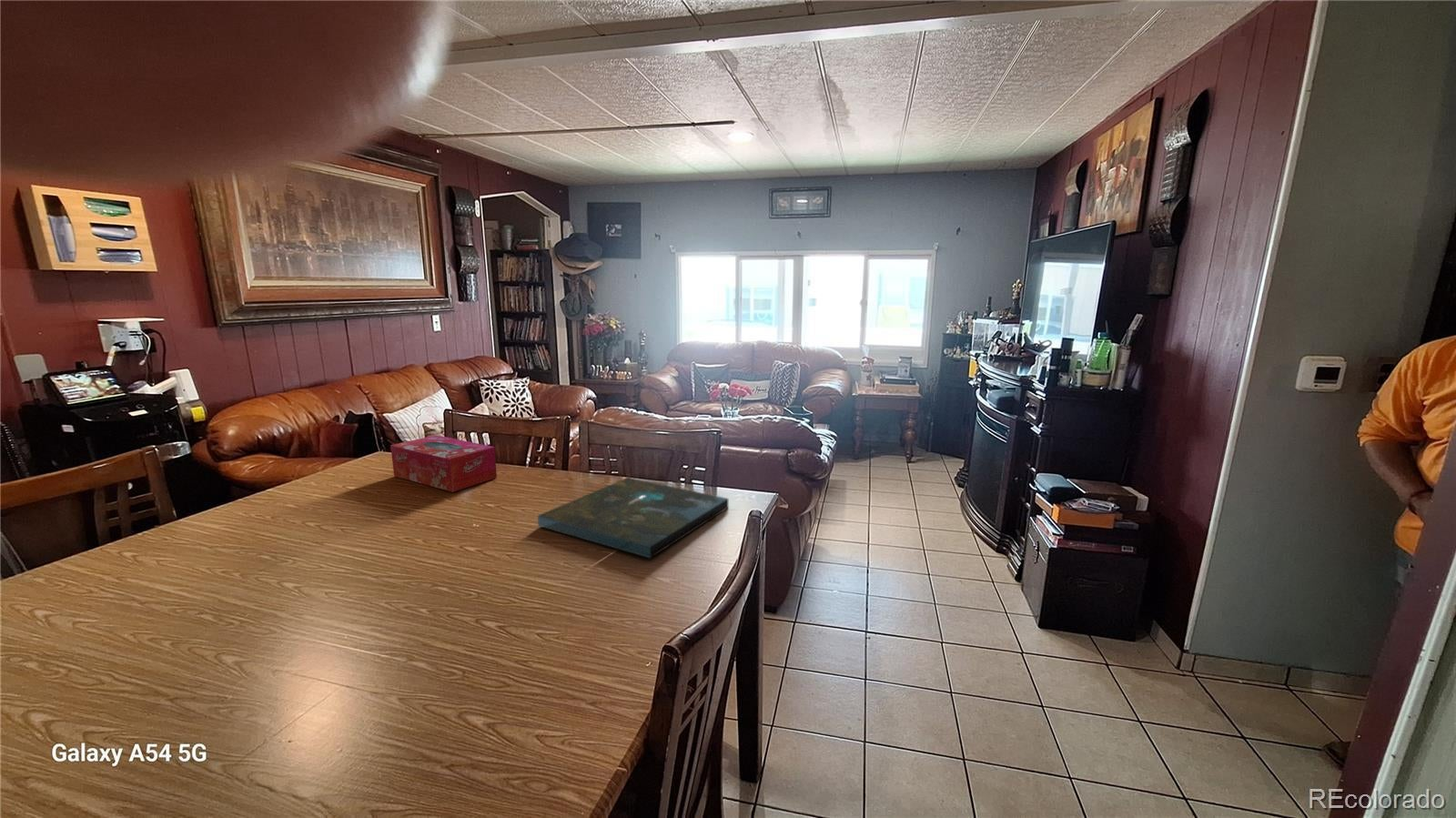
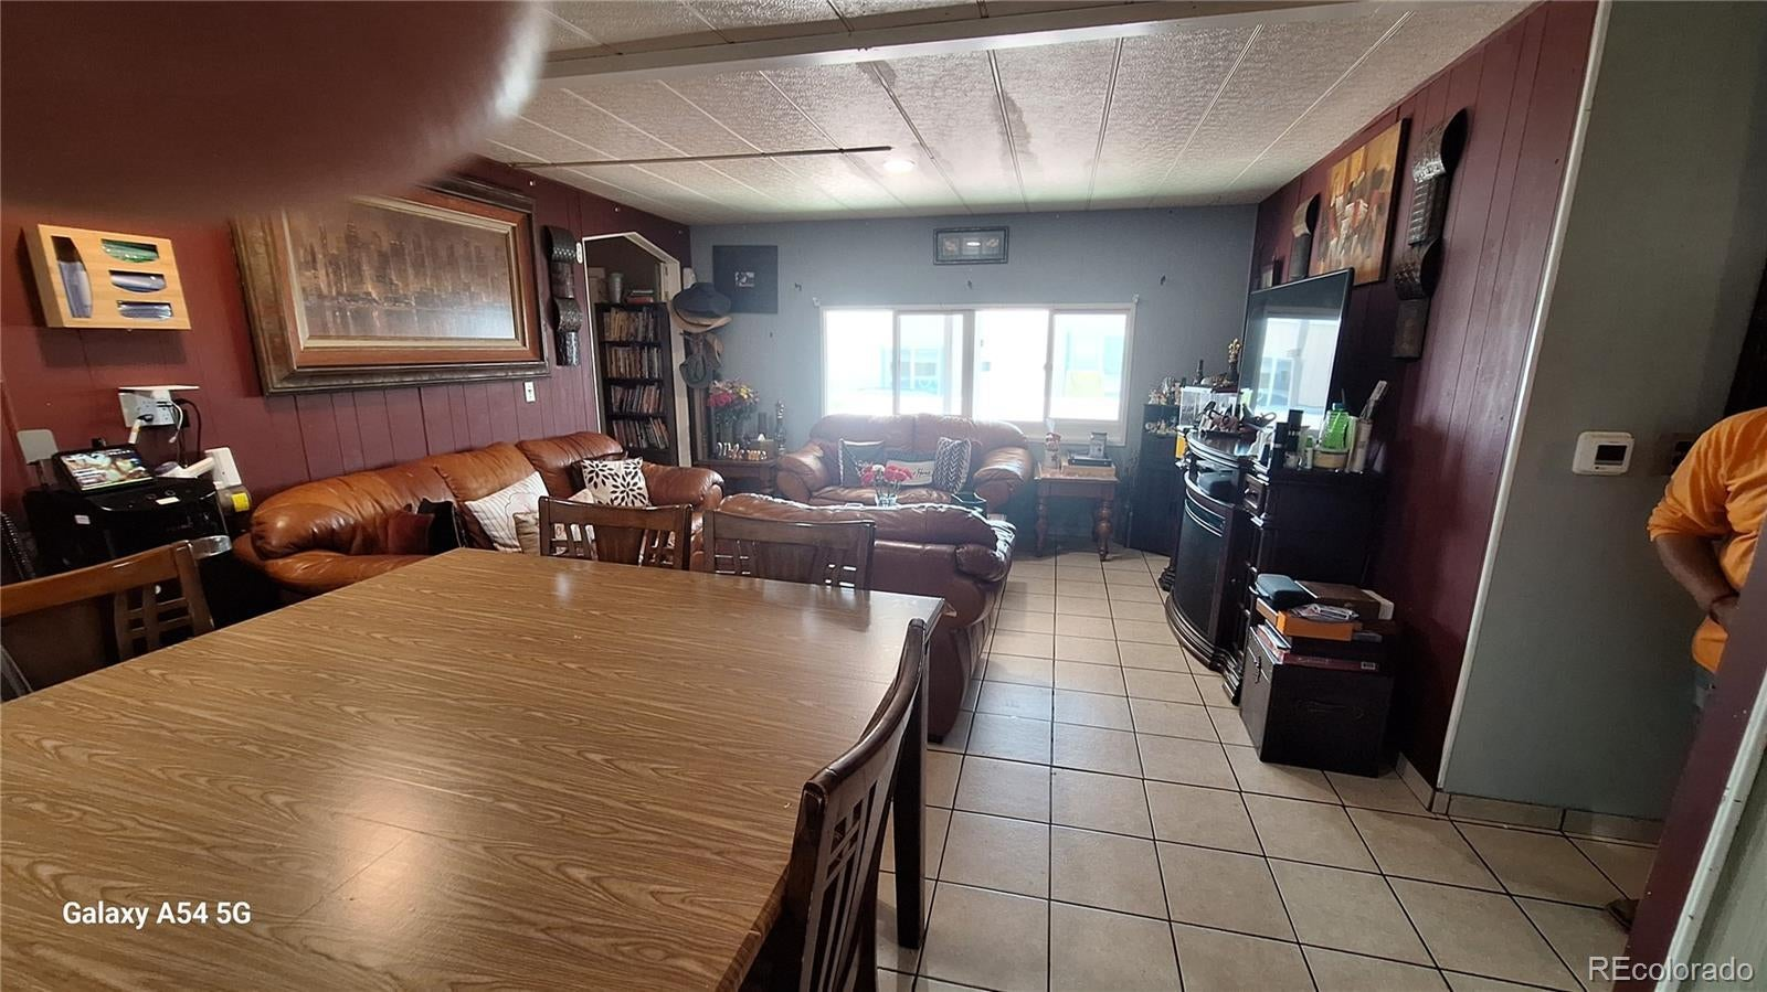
- tissue box [389,434,498,493]
- board game [537,477,729,560]
